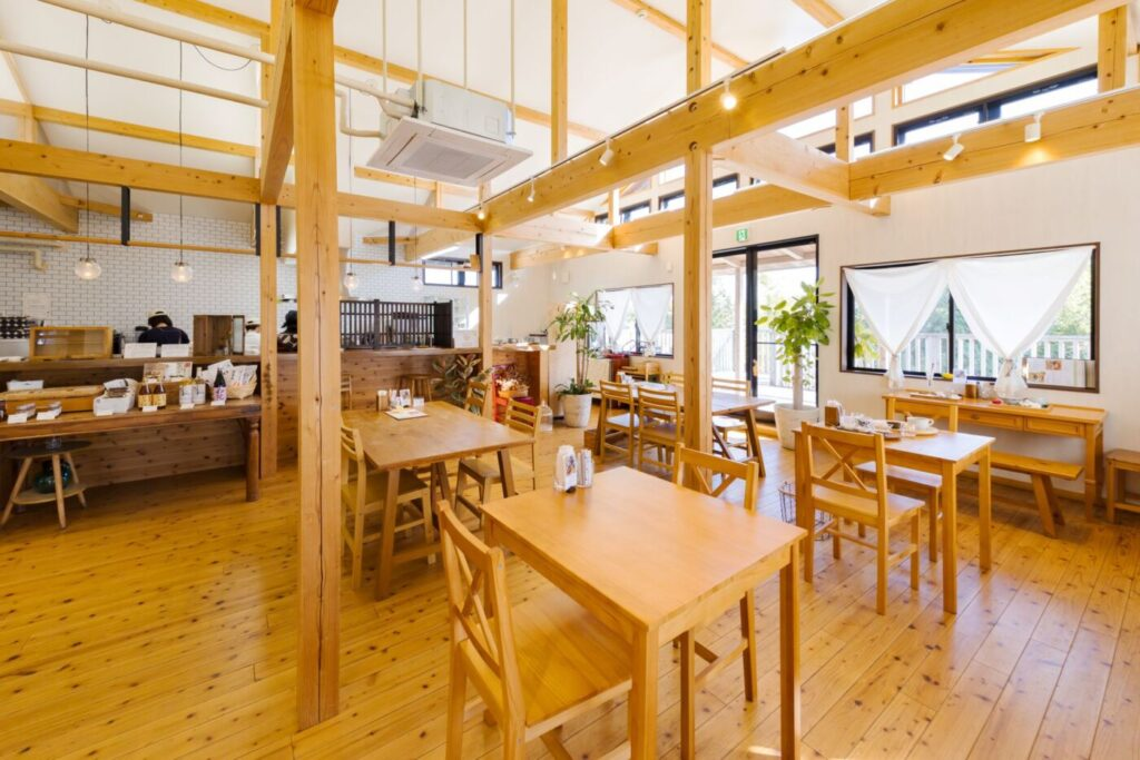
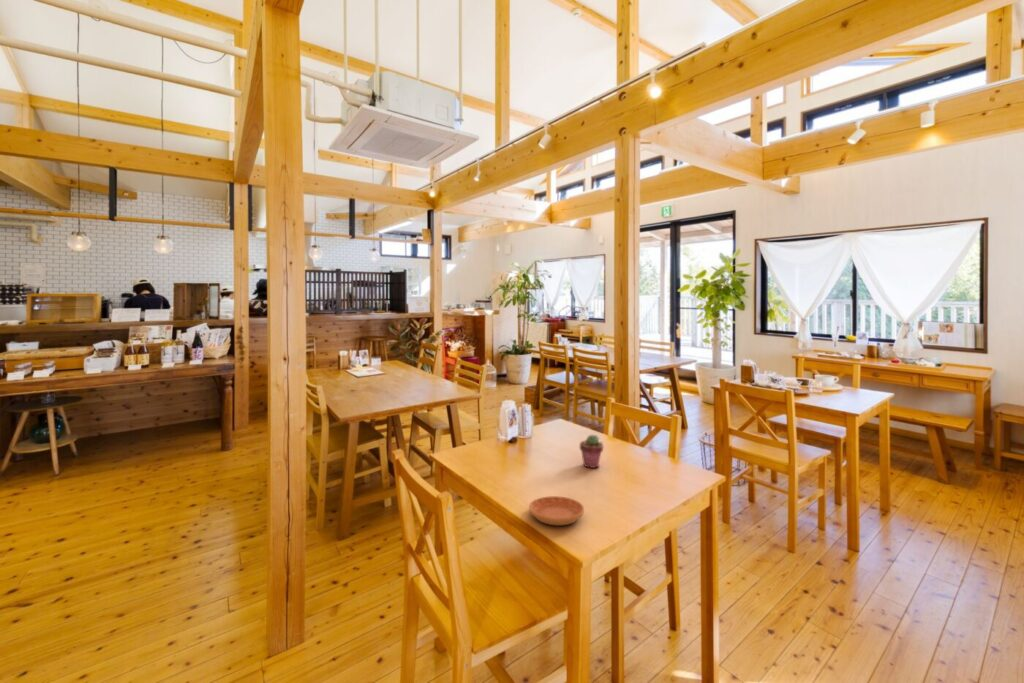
+ potted succulent [579,434,604,469]
+ saucer [528,495,585,526]
